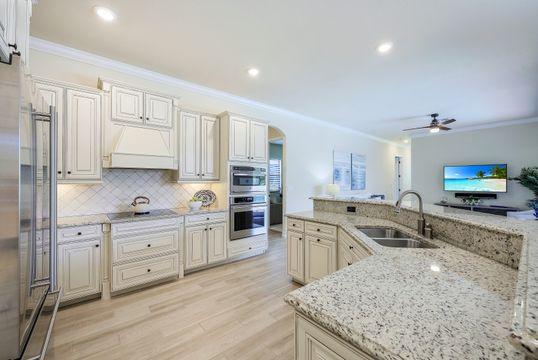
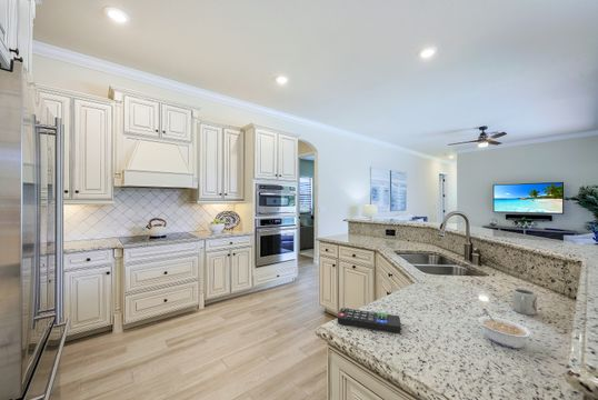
+ cup [511,288,538,317]
+ remote control [337,307,401,334]
+ legume [478,309,534,349]
